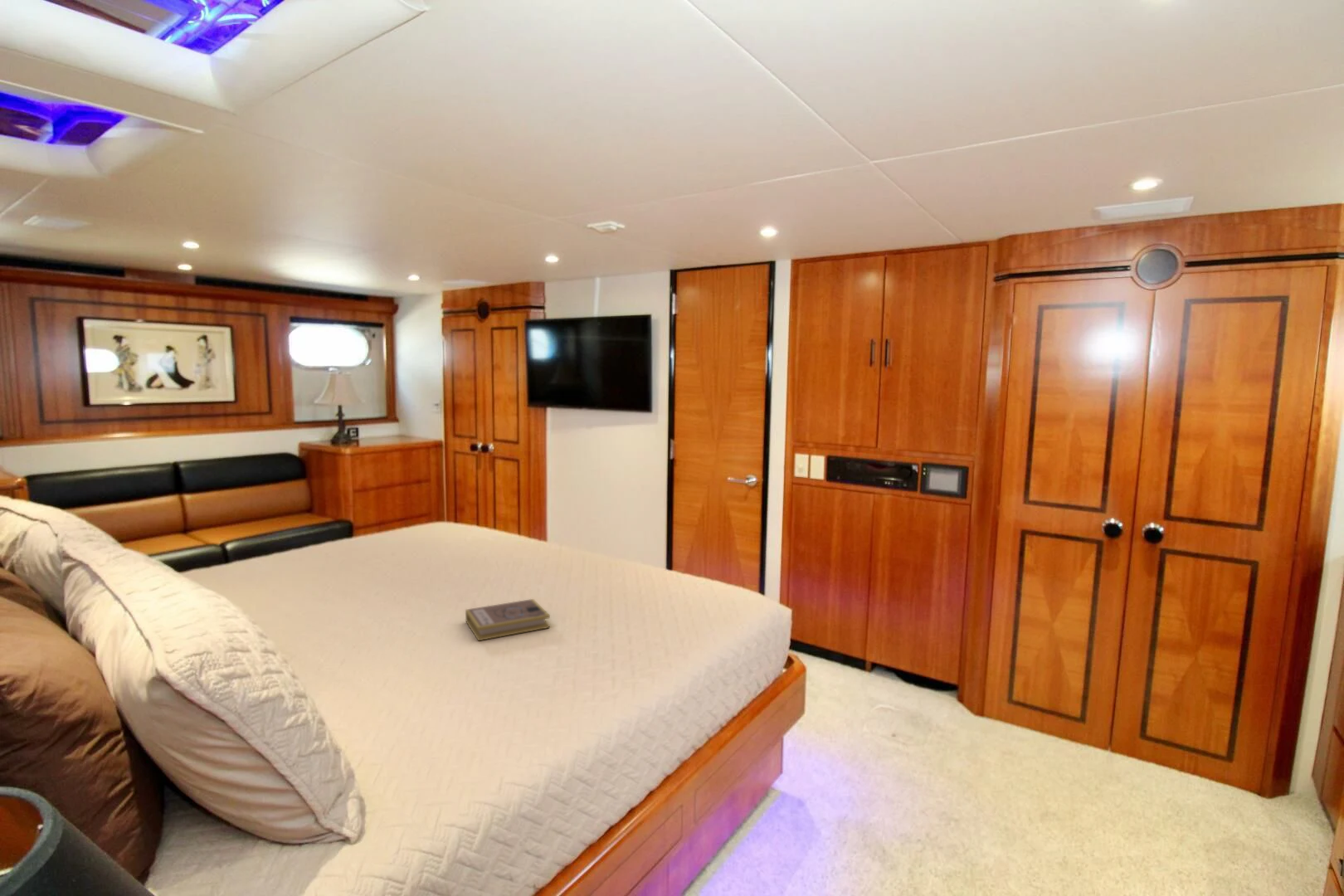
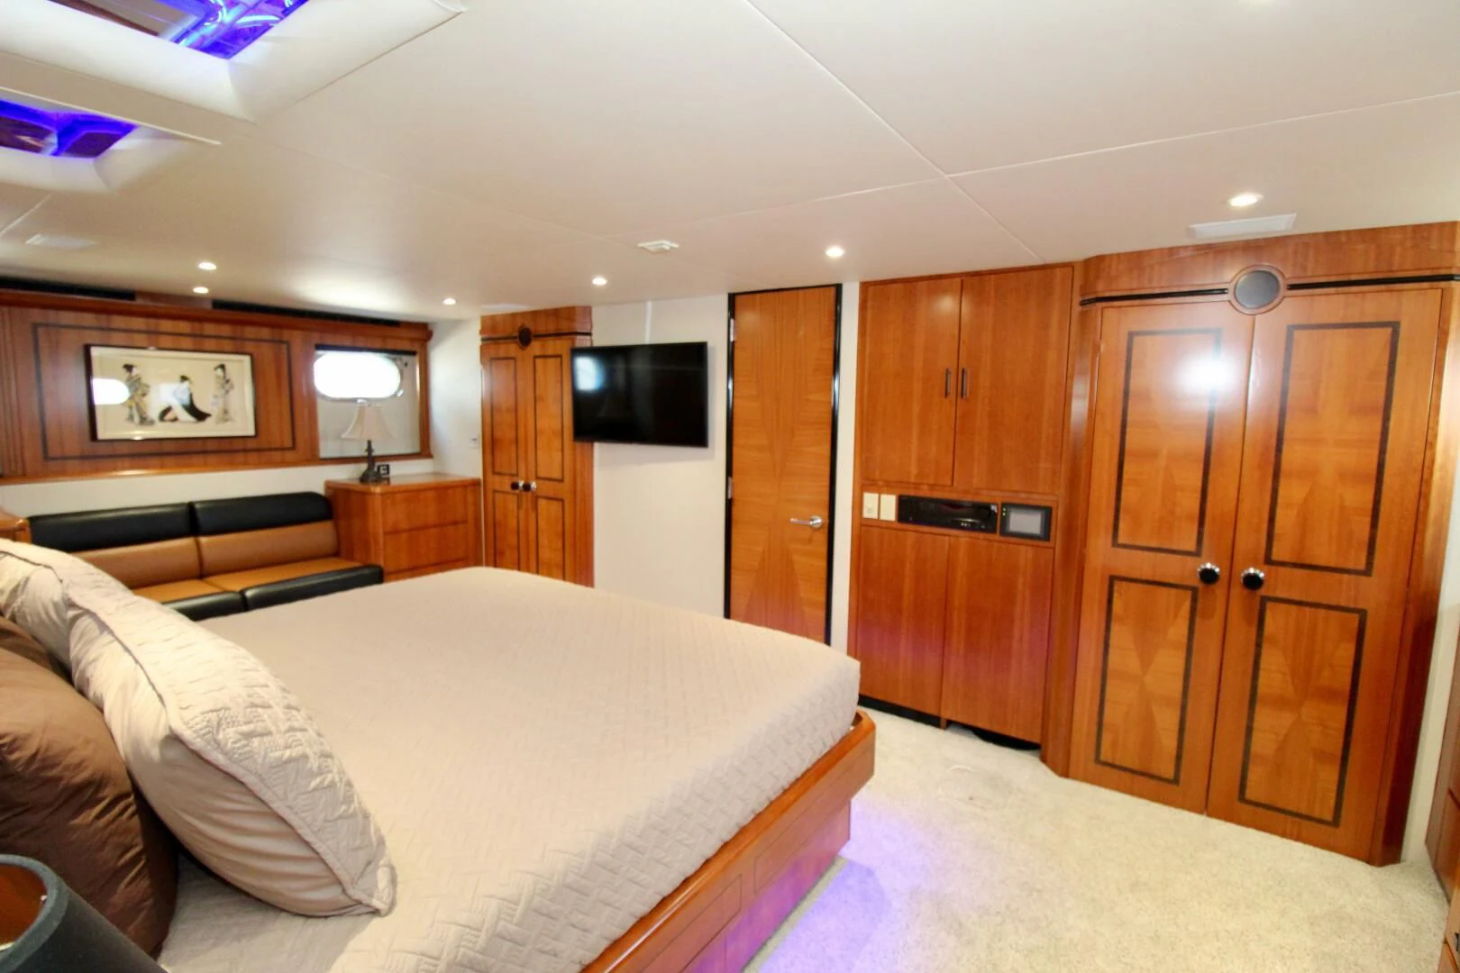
- book [465,598,551,641]
